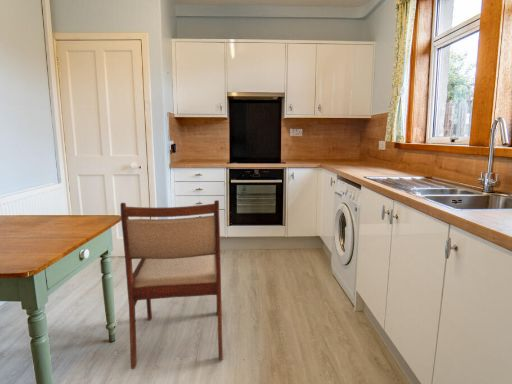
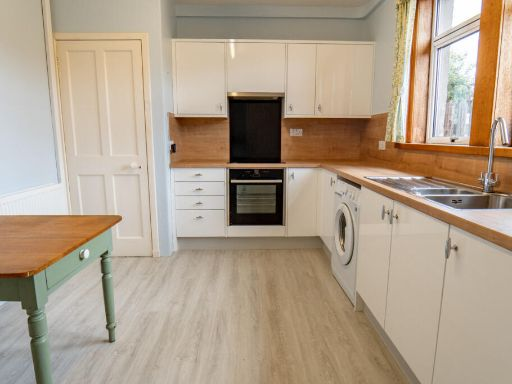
- dining chair [119,199,224,370]
